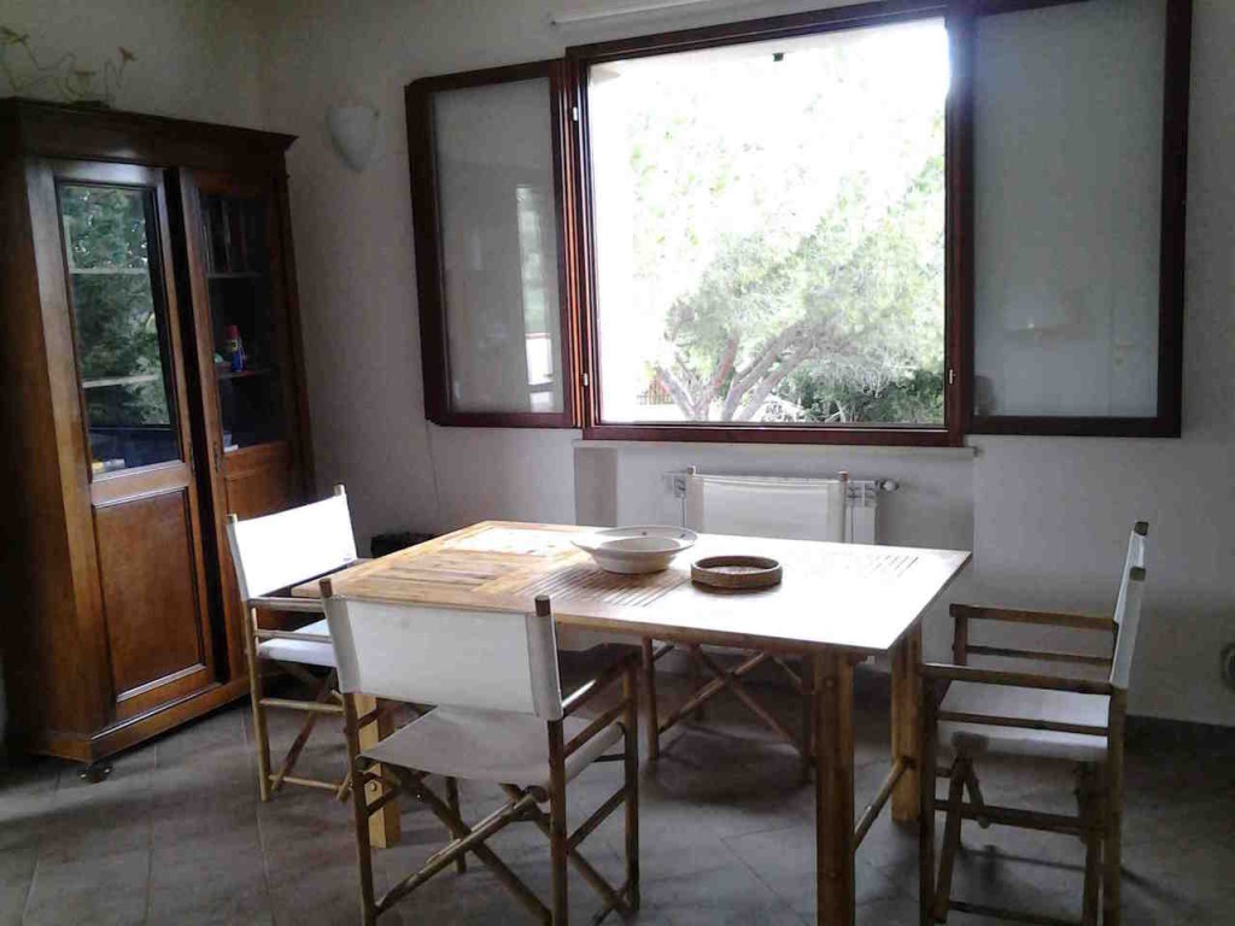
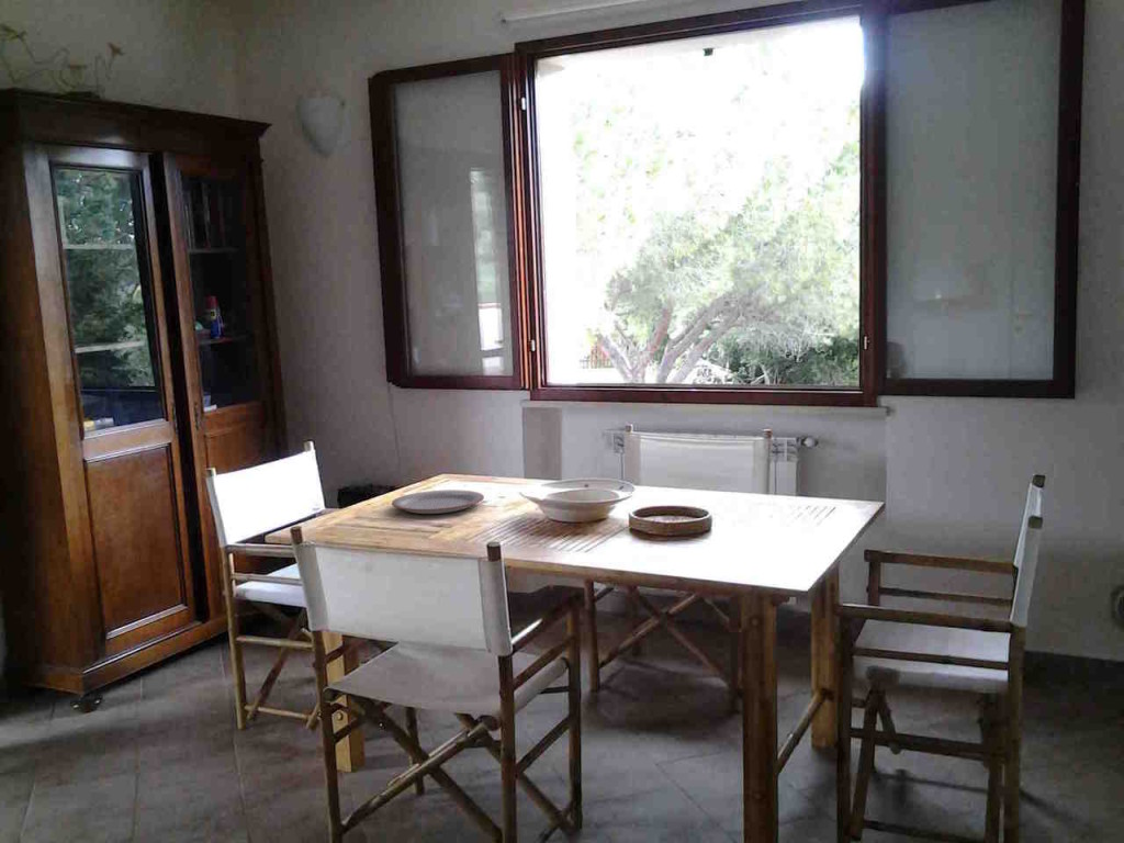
+ plate [391,488,485,515]
